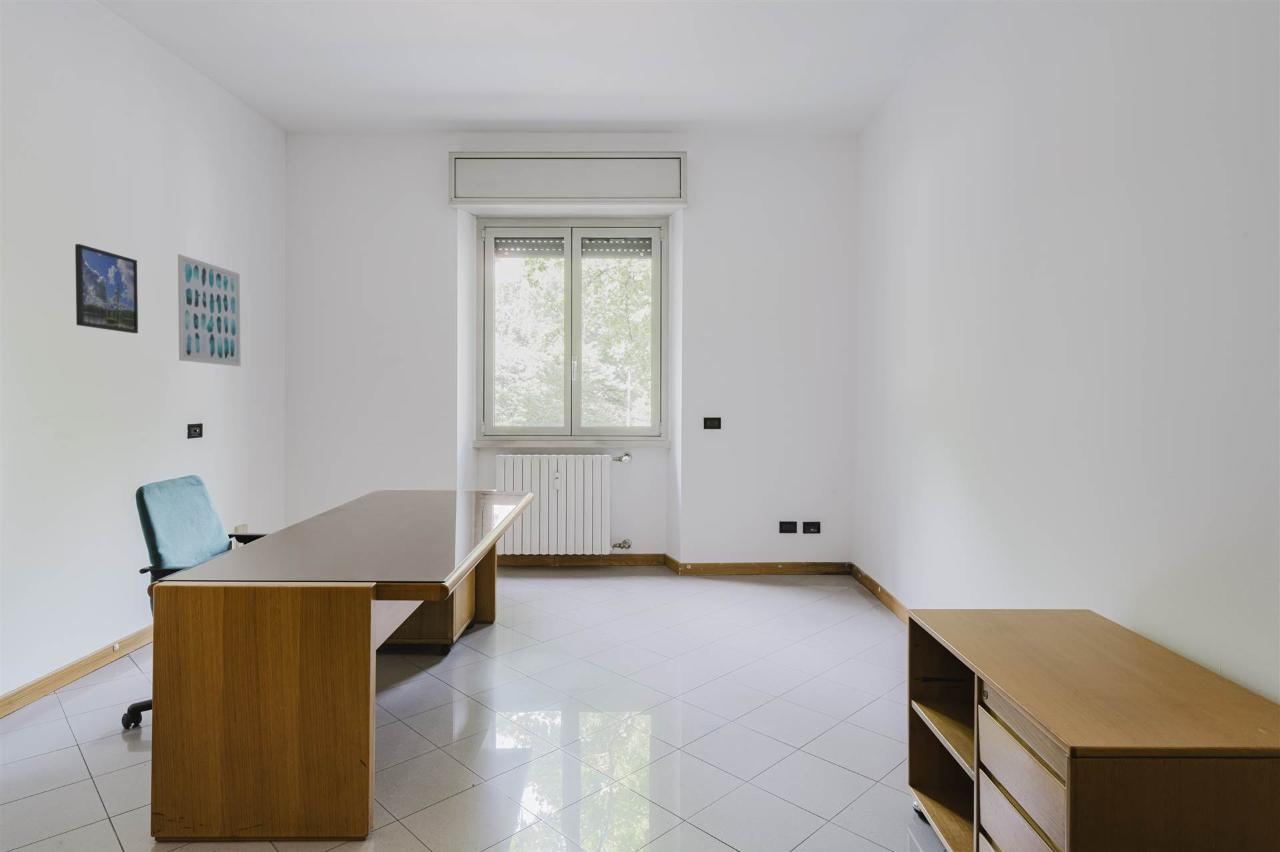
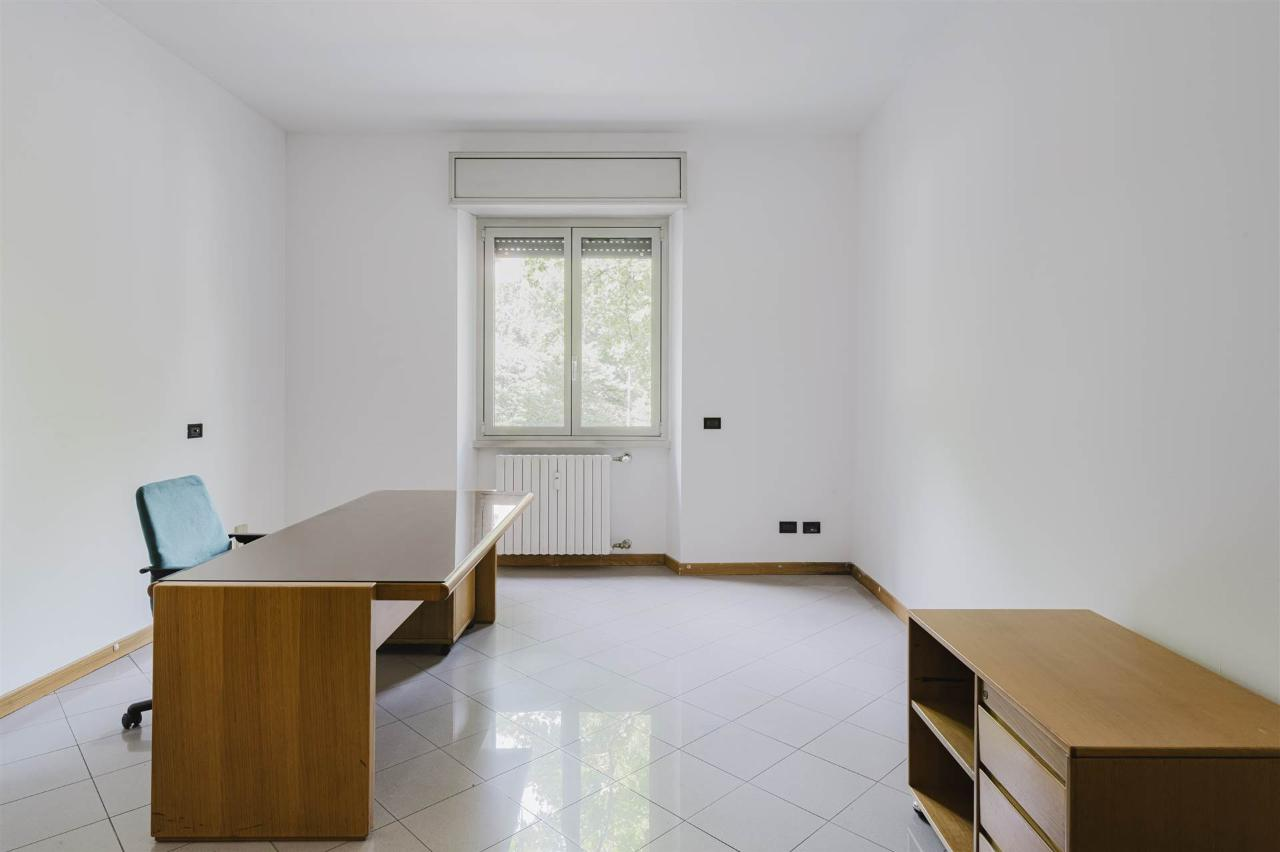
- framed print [74,243,139,334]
- wall art [177,253,242,367]
